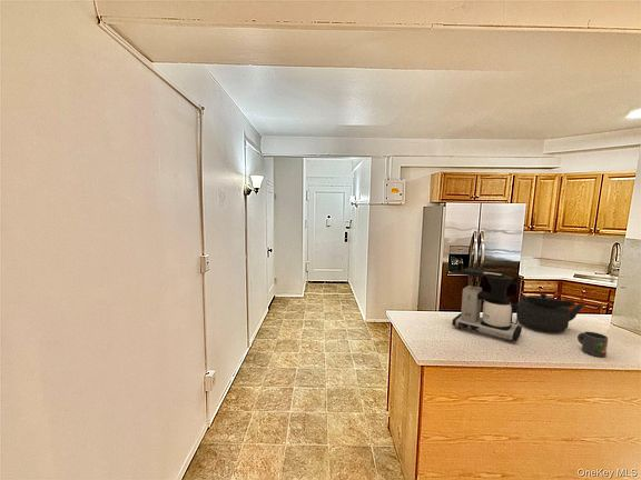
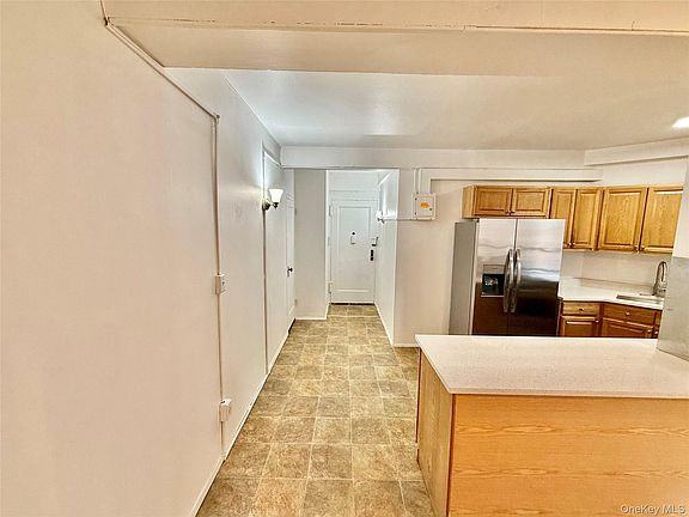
- kettle [515,292,586,334]
- coffee maker [451,267,523,343]
- mug [576,331,609,358]
